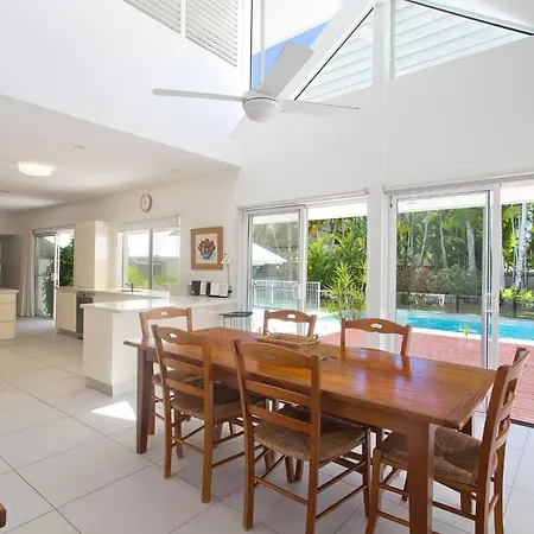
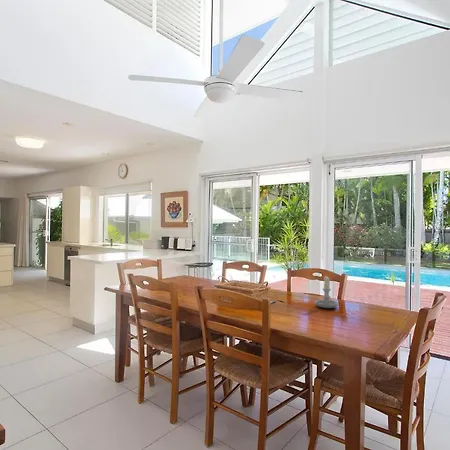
+ candle [314,275,339,309]
